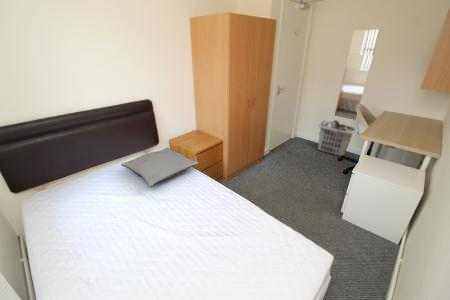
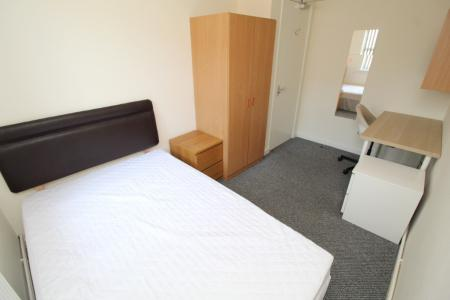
- pillow [120,147,200,188]
- clothes hamper [316,119,358,157]
